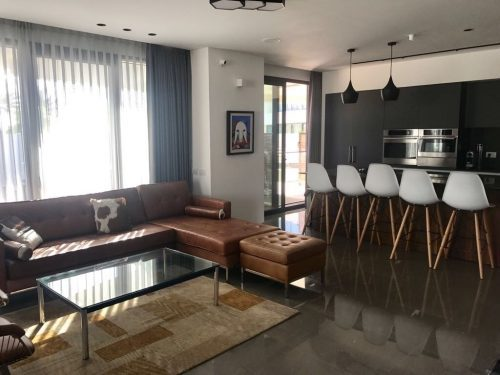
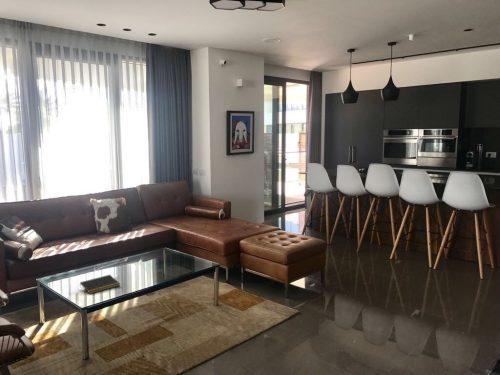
+ notepad [79,274,121,295]
